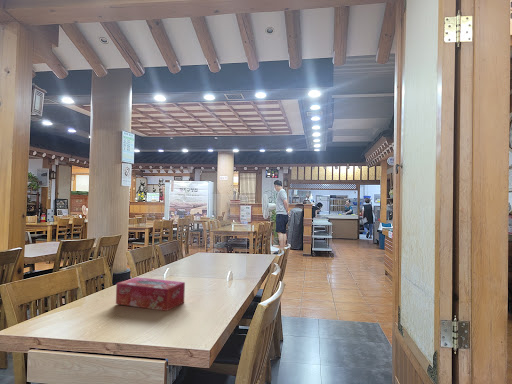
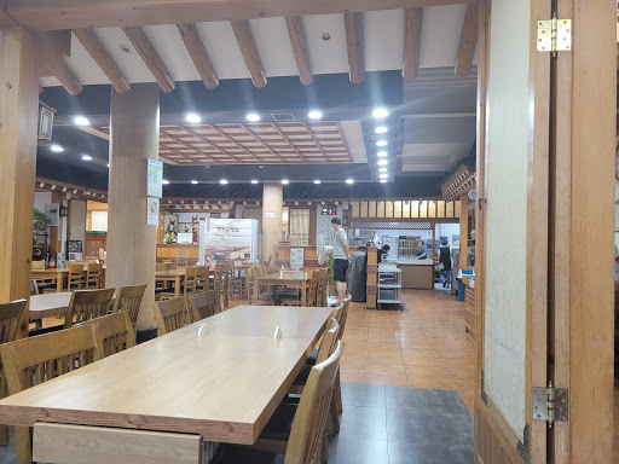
- tissue box [115,276,186,312]
